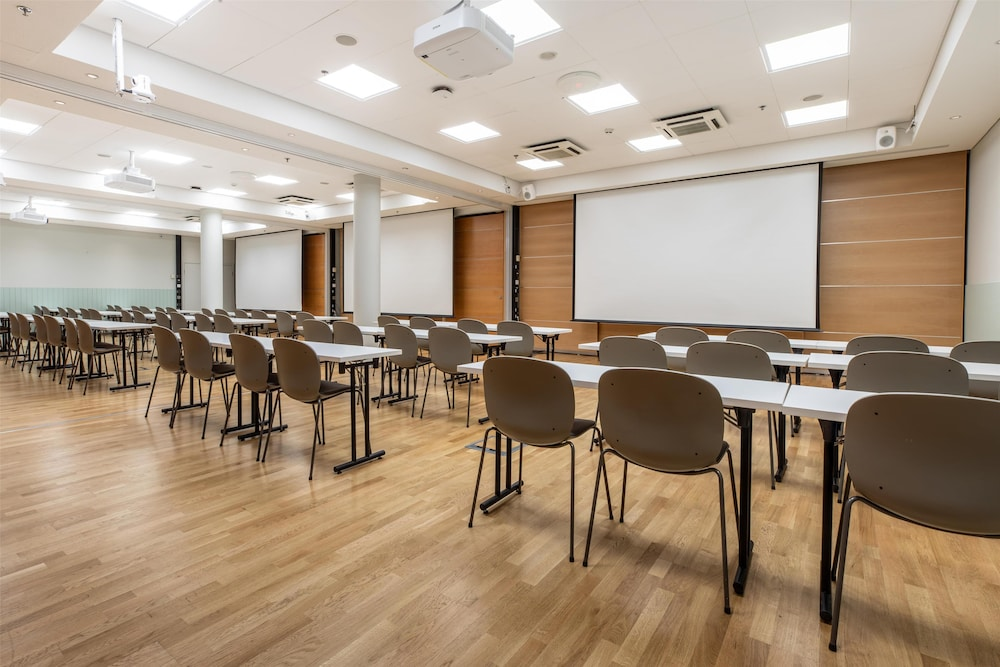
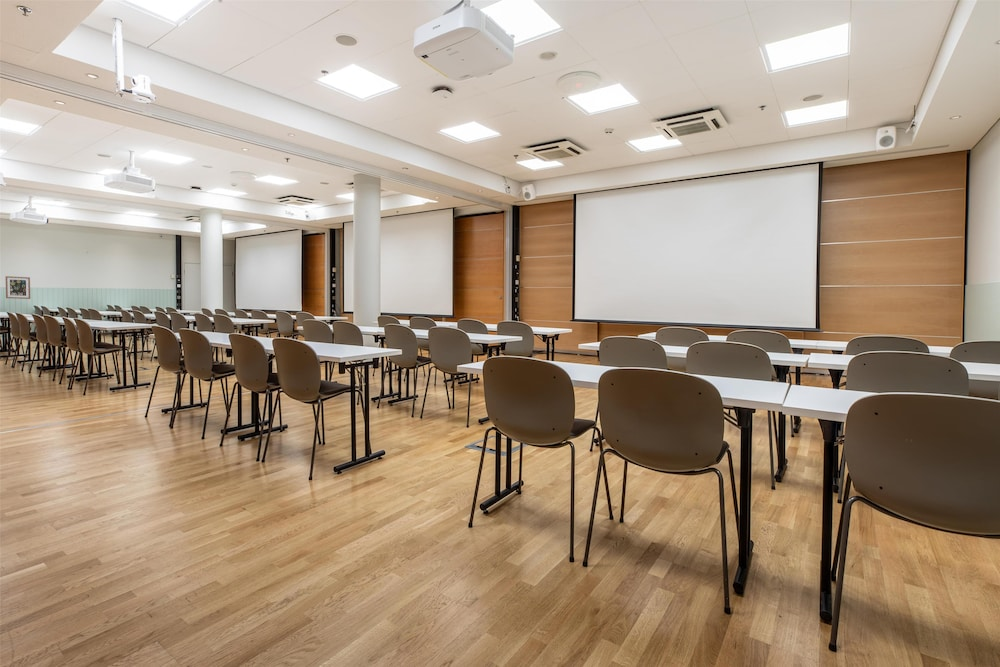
+ wall art [5,275,31,300]
